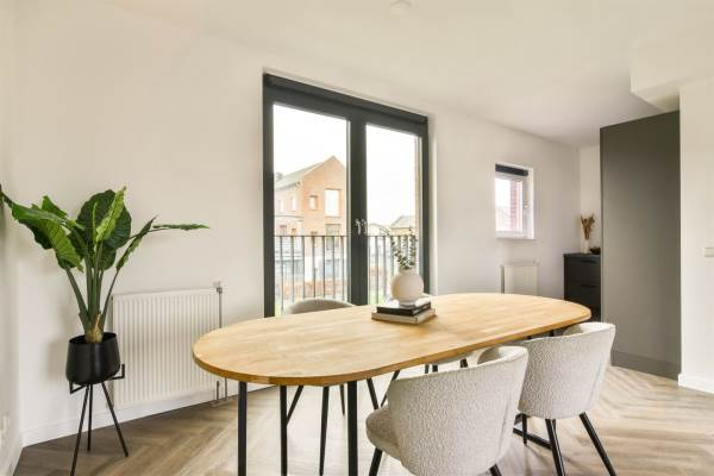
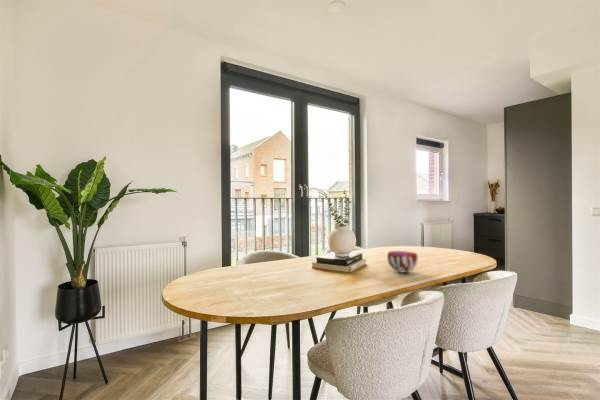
+ decorative bowl [386,250,419,274]
